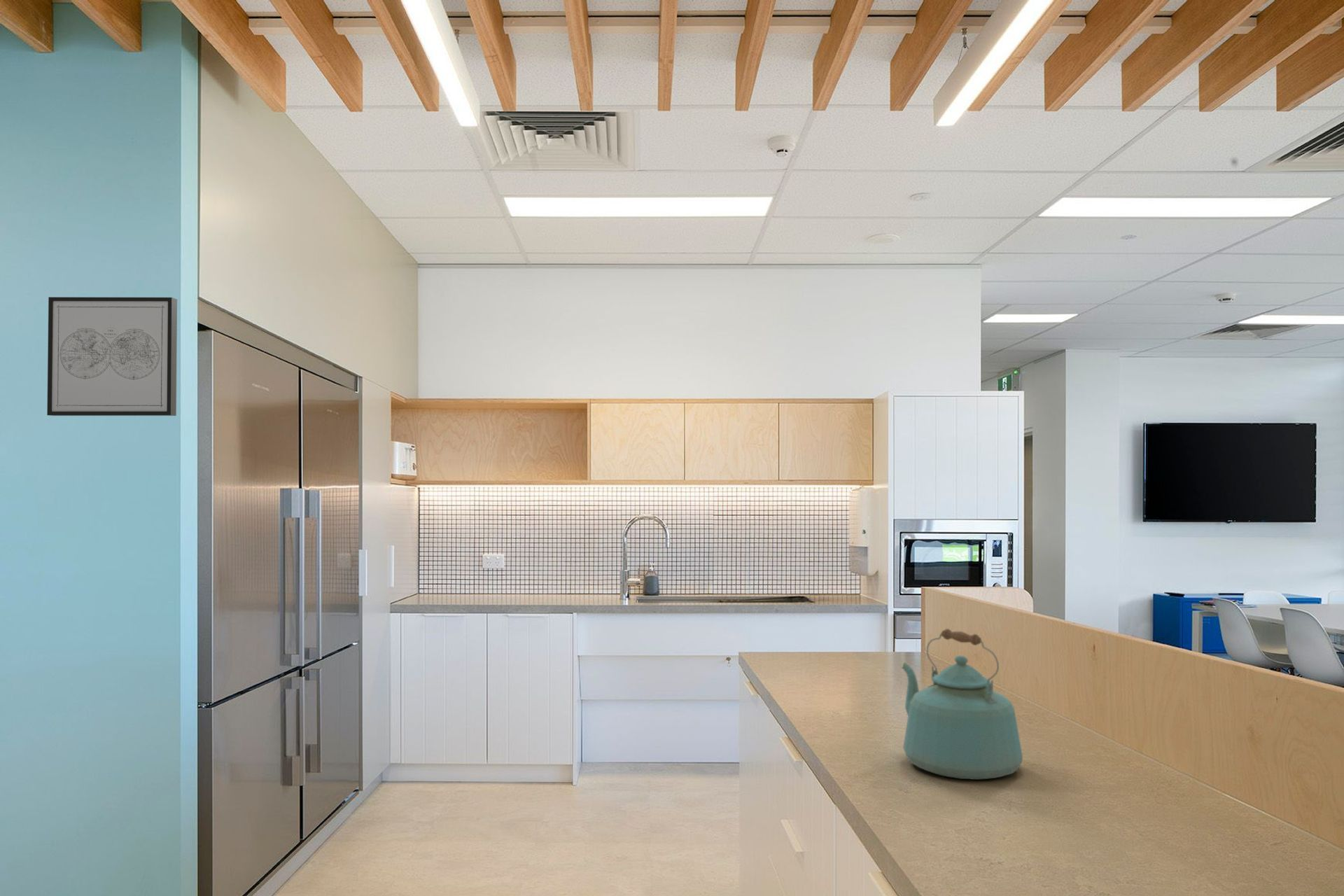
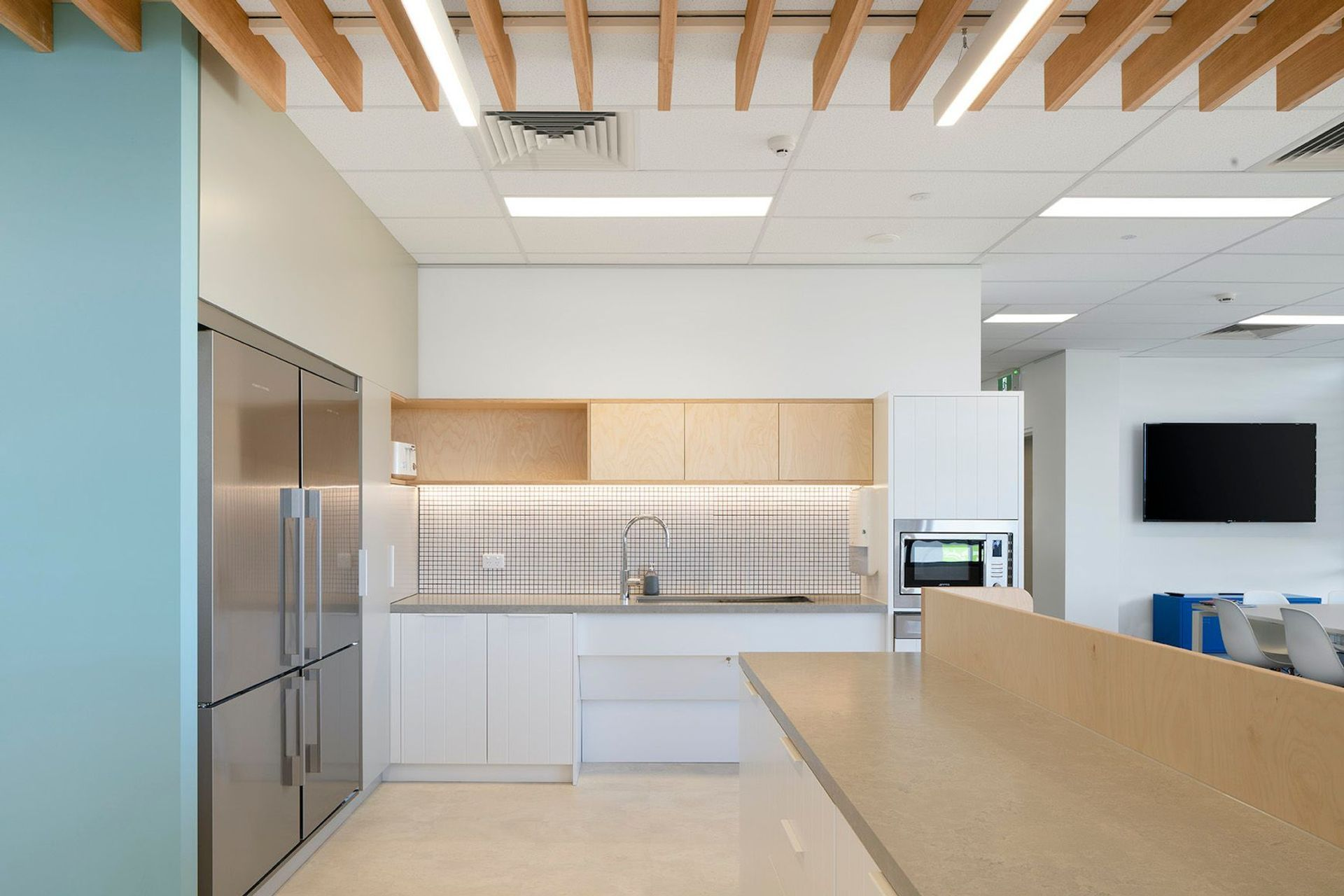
- wall art [46,296,178,416]
- kettle [901,628,1023,780]
